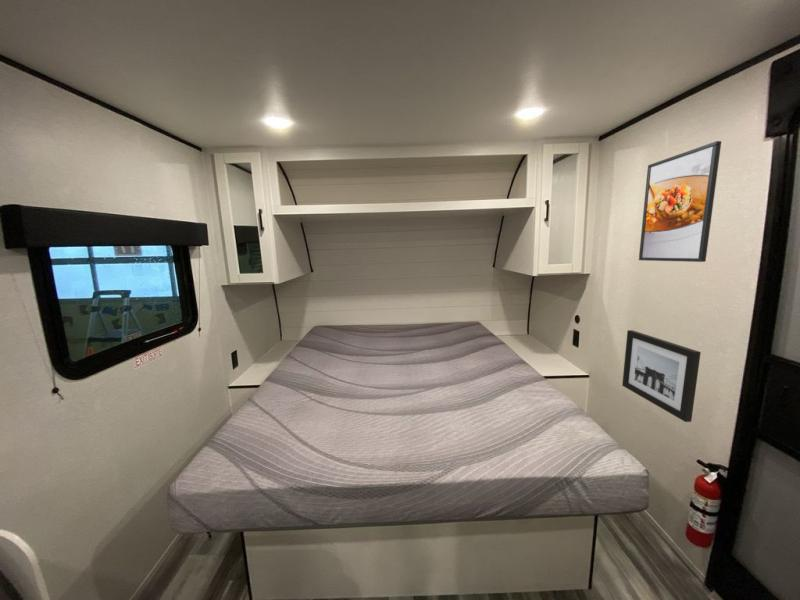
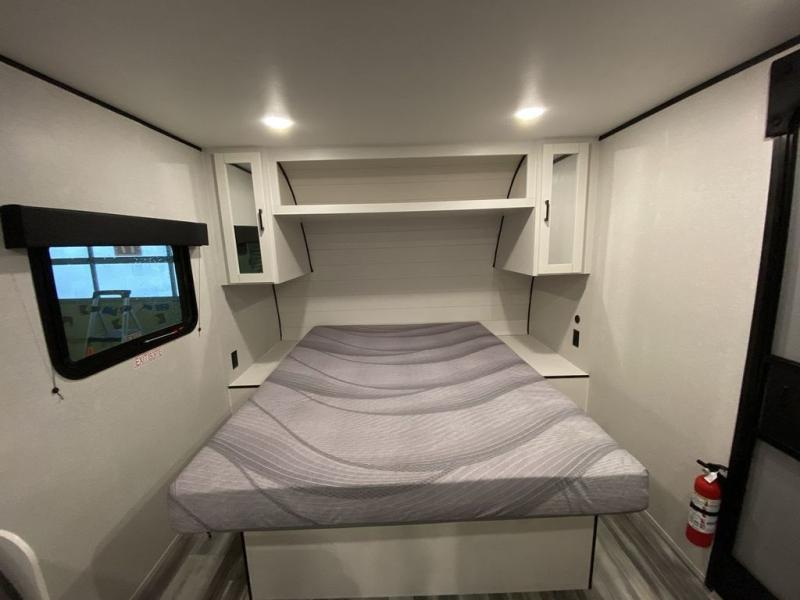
- wall art [621,329,702,423]
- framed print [638,140,722,263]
